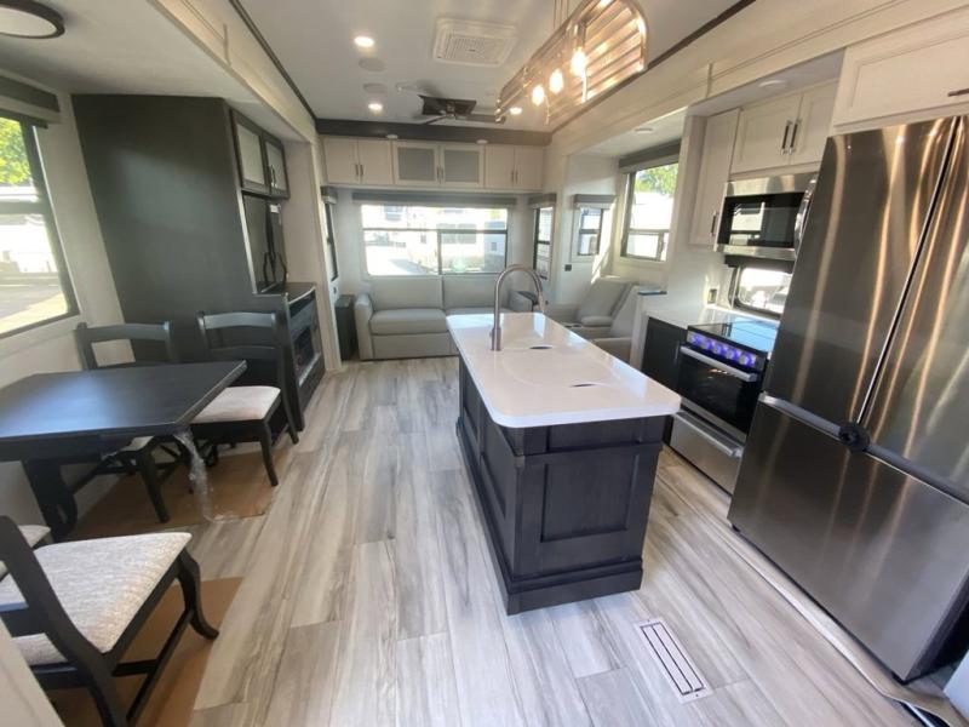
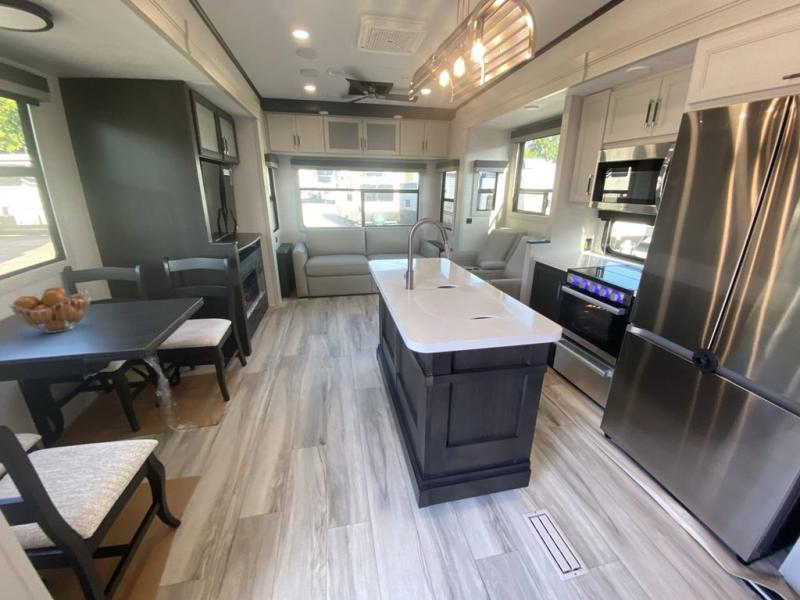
+ fruit basket [8,285,92,334]
